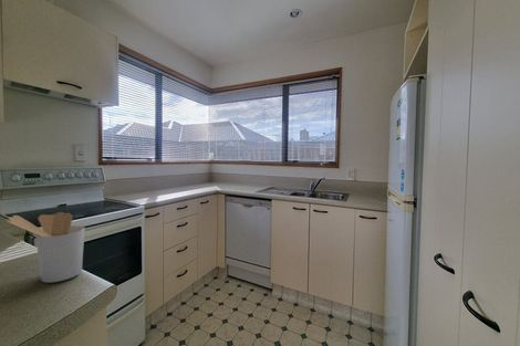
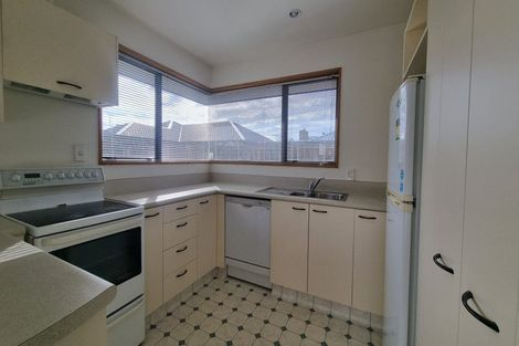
- utensil holder [4,211,86,284]
